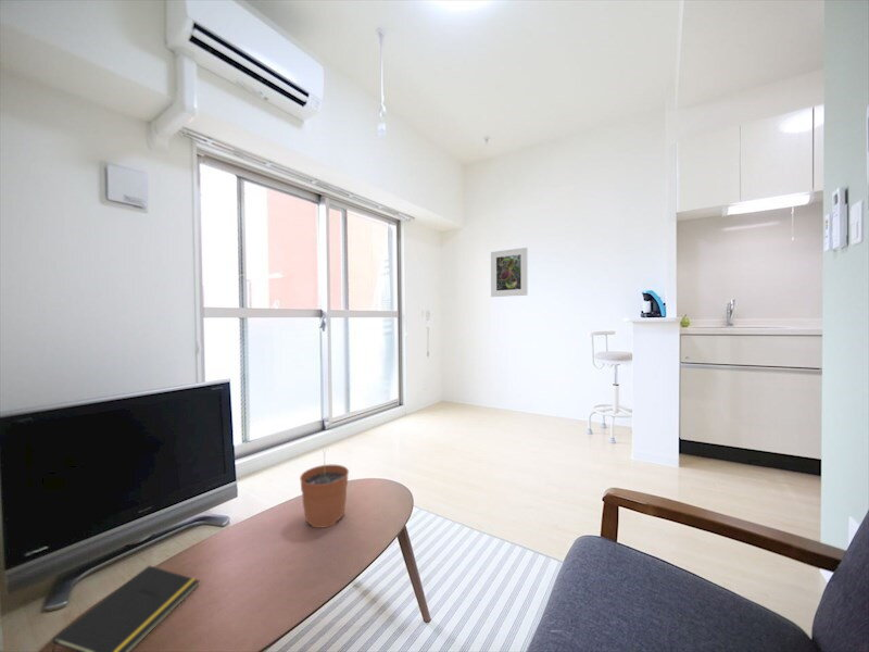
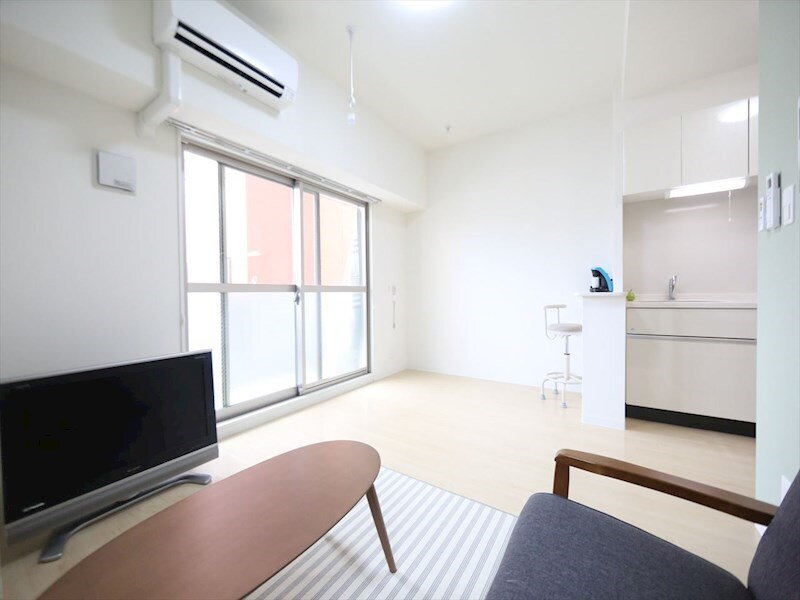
- notepad [51,565,201,652]
- plant pot [299,448,350,529]
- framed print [490,247,529,298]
